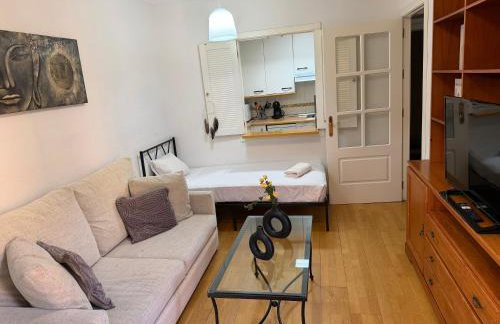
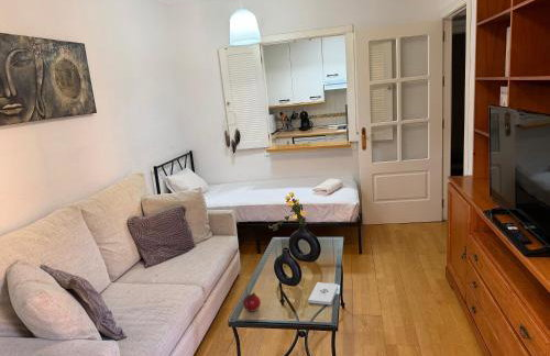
+ notepad [307,281,339,305]
+ fruit [242,291,262,312]
